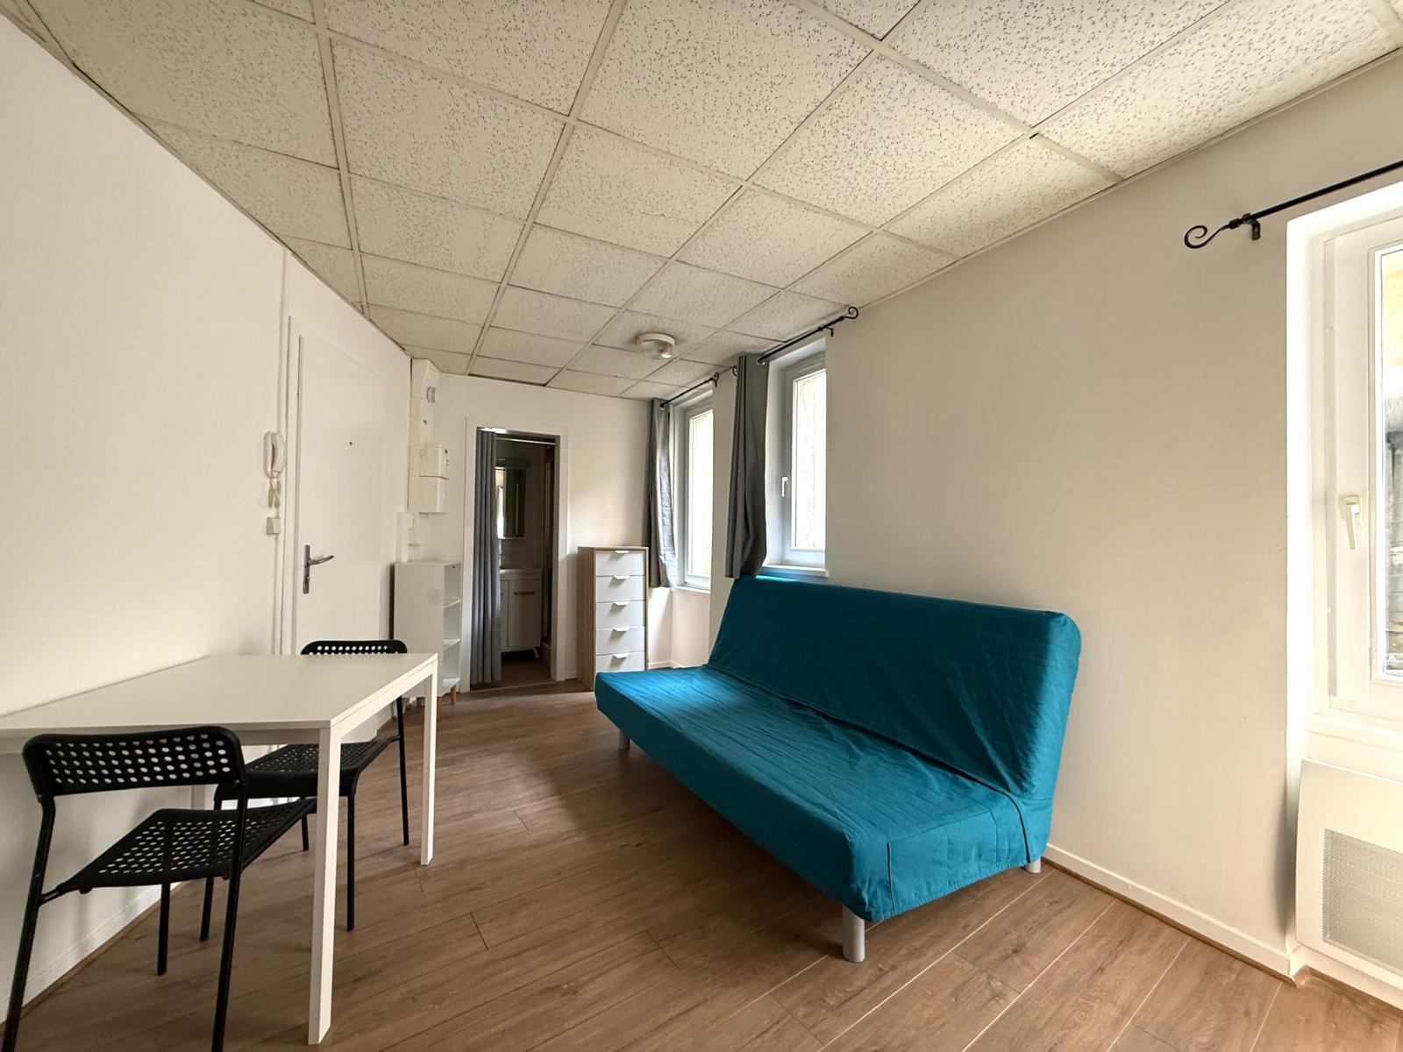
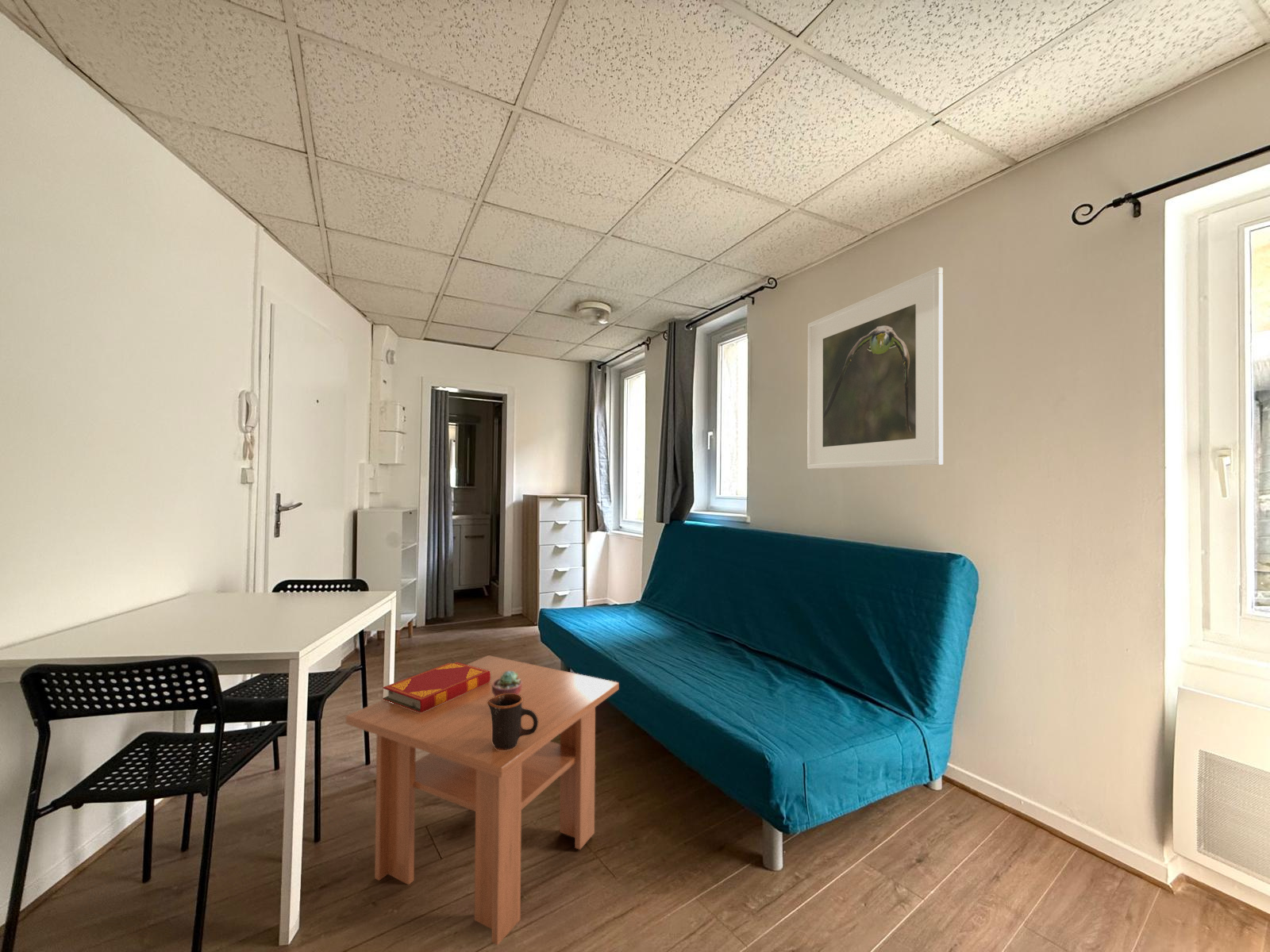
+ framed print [806,267,944,470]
+ hardback book [382,661,491,712]
+ mug [487,693,538,750]
+ coffee table [344,655,620,946]
+ potted succulent [492,670,522,697]
